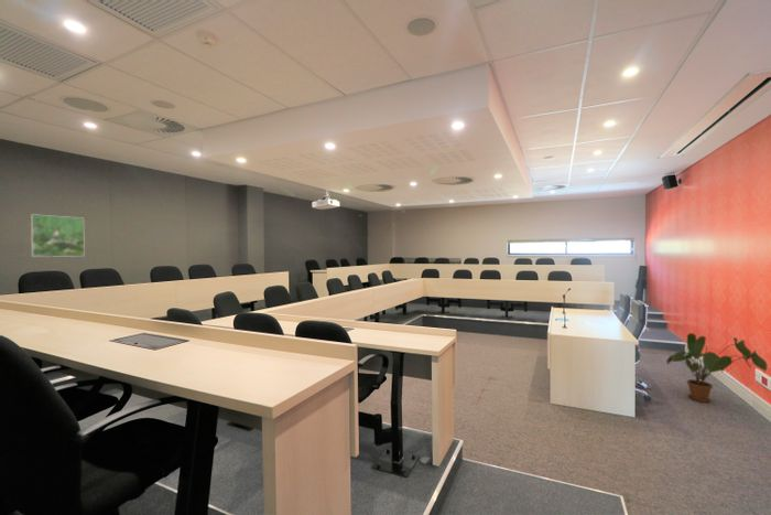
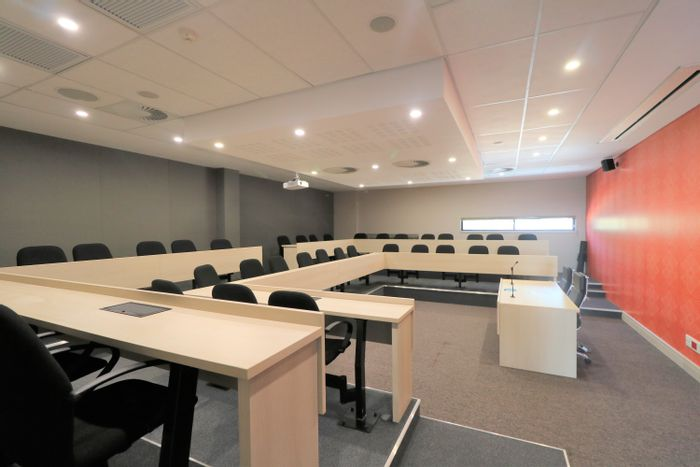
- house plant [665,332,769,404]
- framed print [30,213,86,258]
